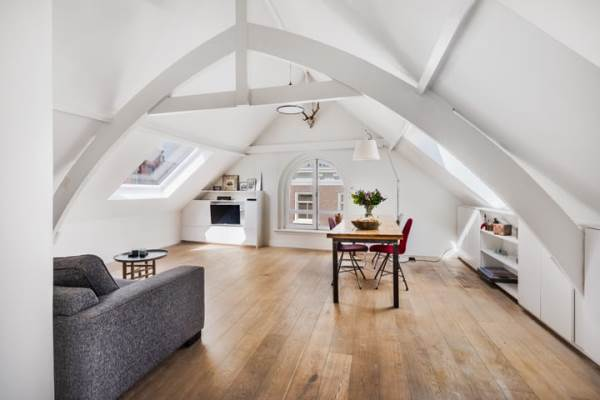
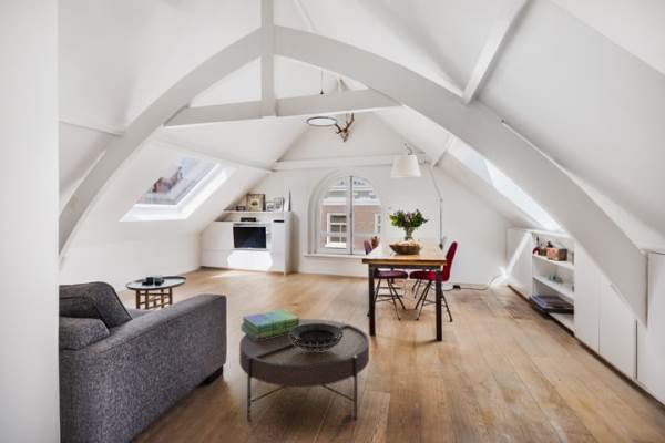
+ coffee table [238,318,370,422]
+ decorative bowl [289,323,344,351]
+ stack of books [239,309,301,340]
